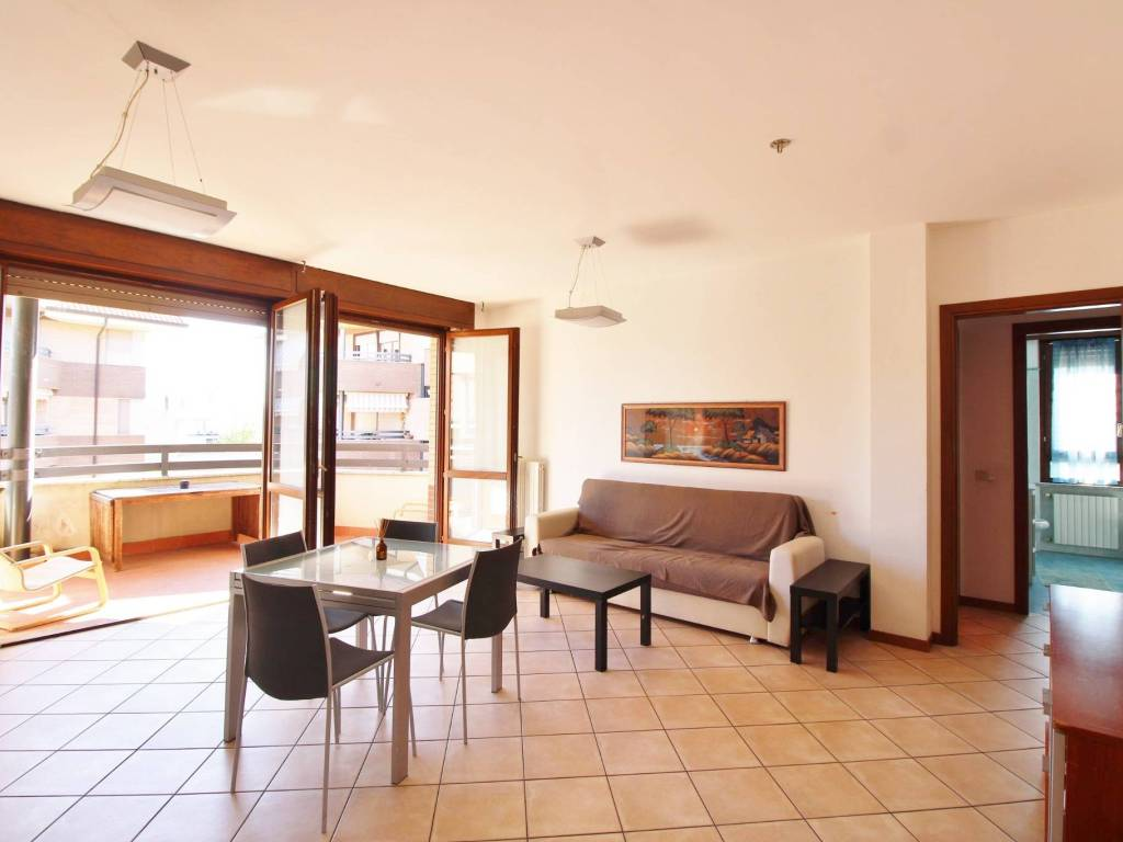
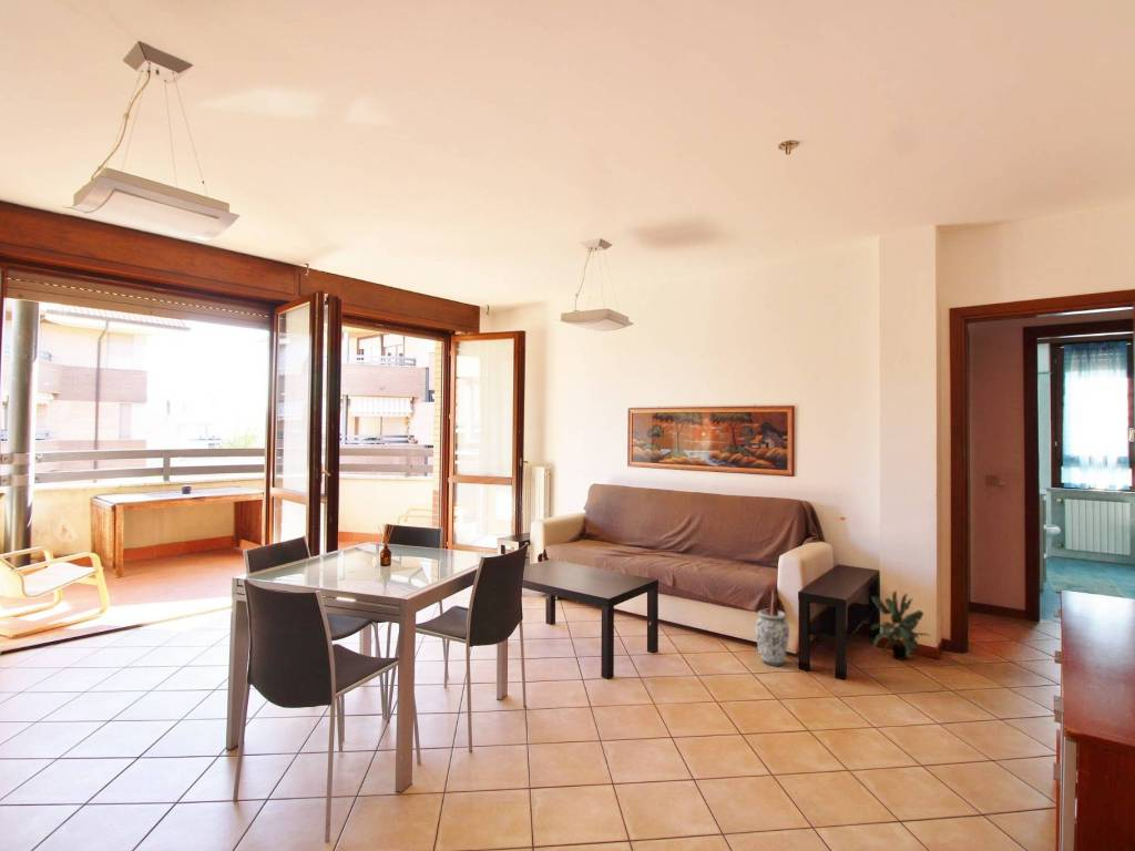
+ potted plant [869,589,932,662]
+ vase [754,608,790,667]
